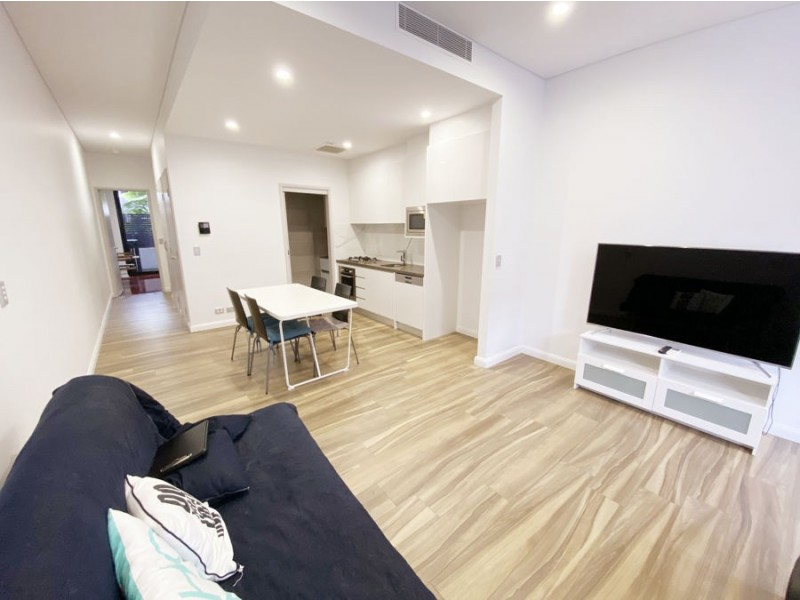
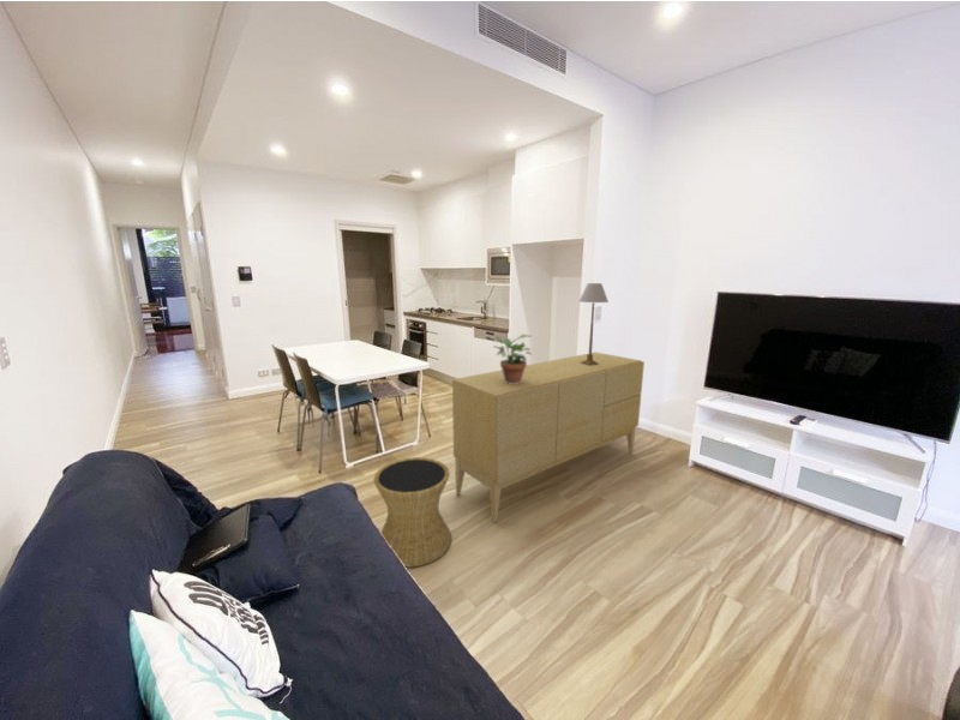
+ potted plant [492,334,533,384]
+ sideboard [451,350,646,523]
+ side table [373,456,452,569]
+ table lamp [578,282,610,366]
